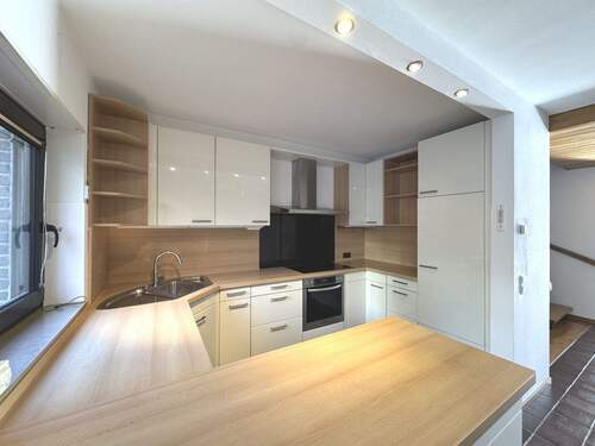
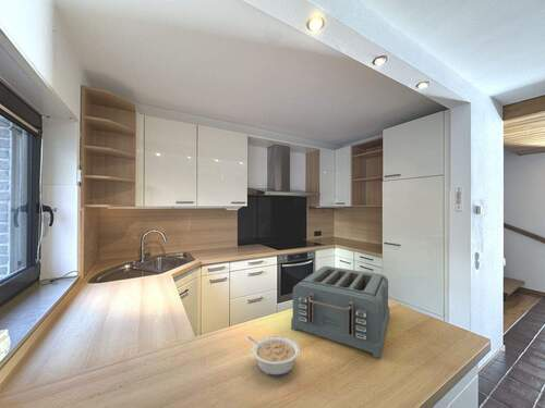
+ toaster [290,265,390,359]
+ legume [246,335,301,378]
